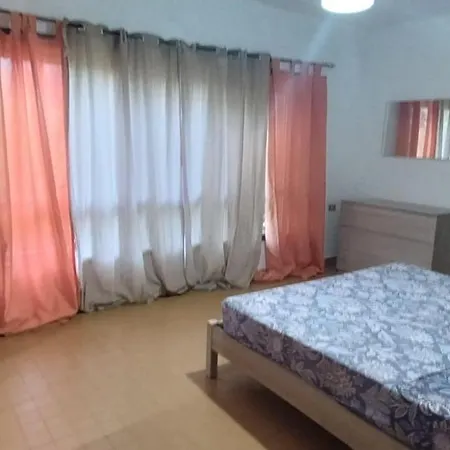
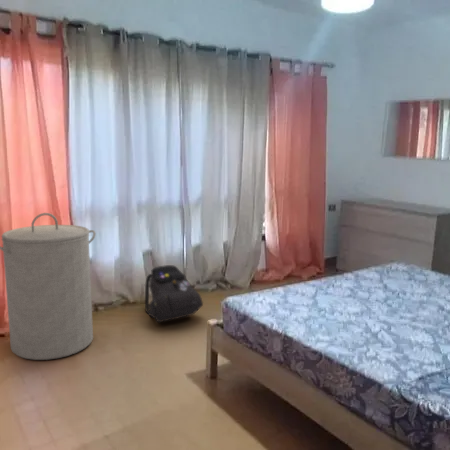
+ laundry hamper [0,212,97,361]
+ backpack [144,264,204,323]
